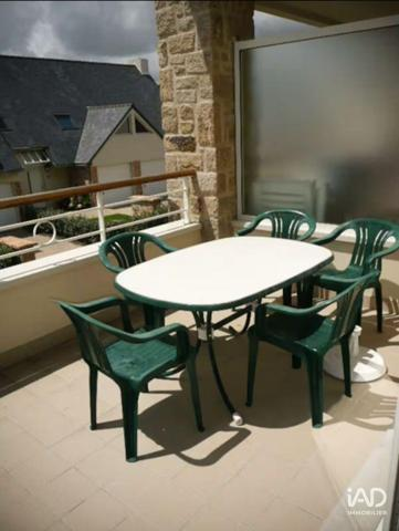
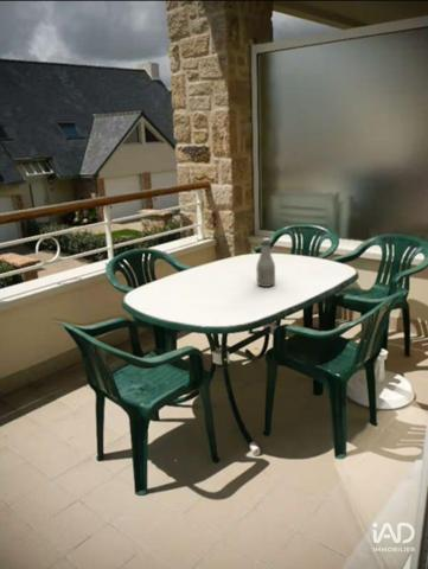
+ bottle [255,238,276,288]
